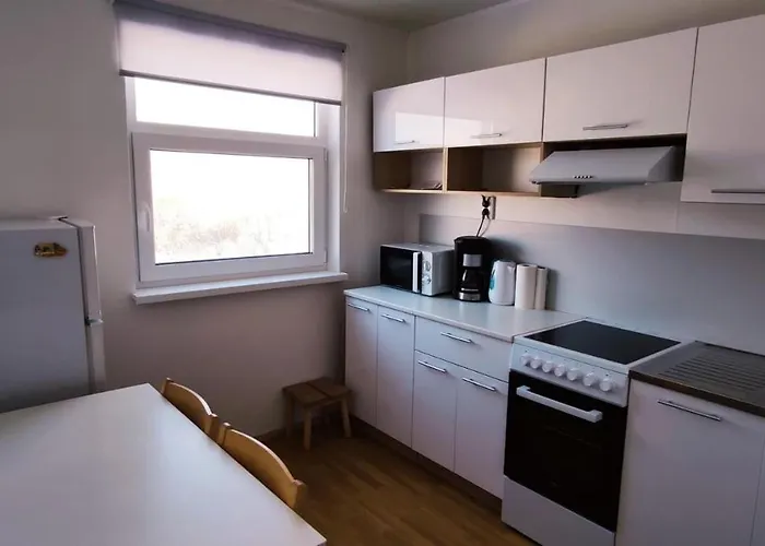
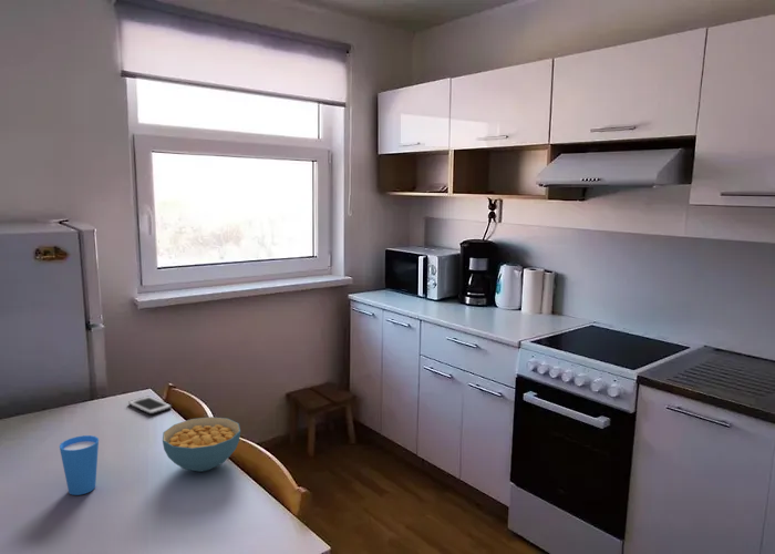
+ cup [59,434,100,496]
+ cereal bowl [162,416,241,473]
+ cell phone [127,396,173,416]
